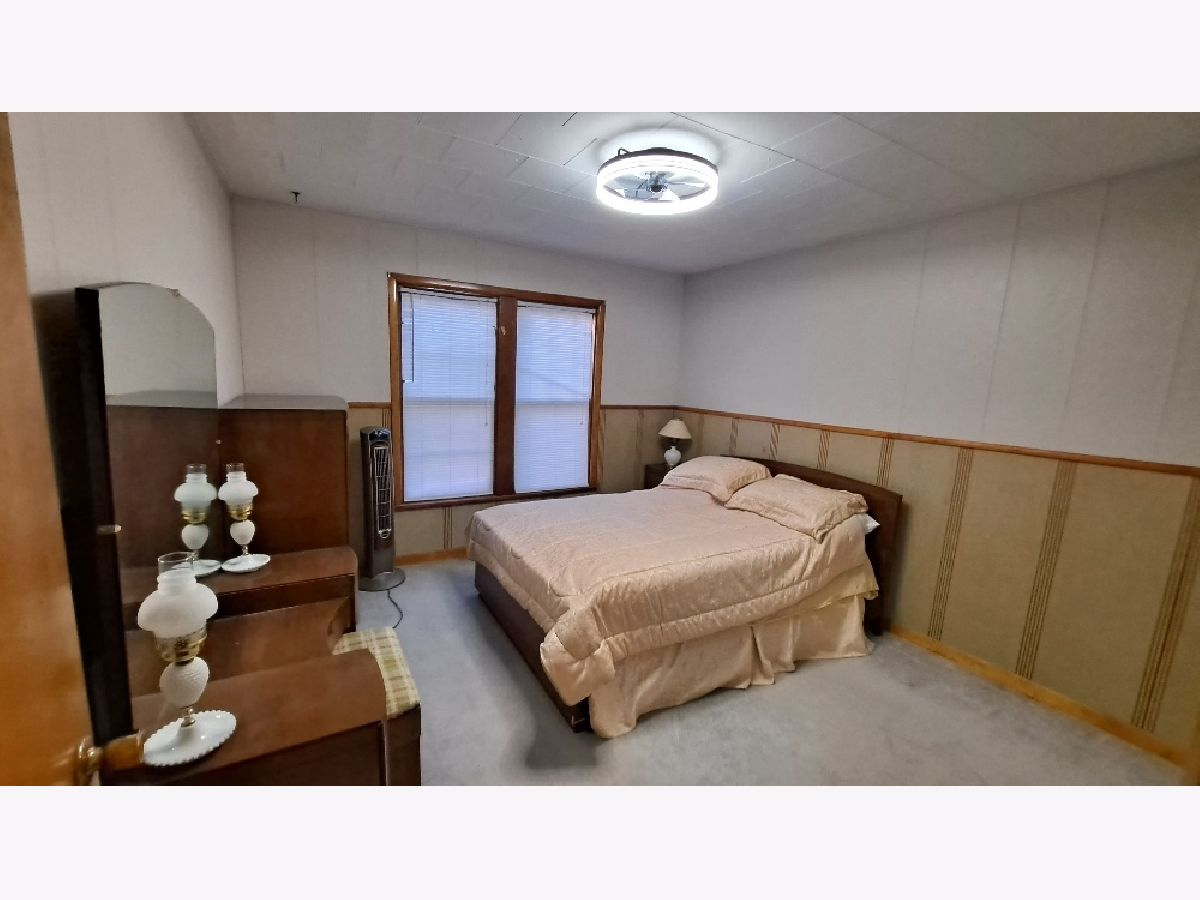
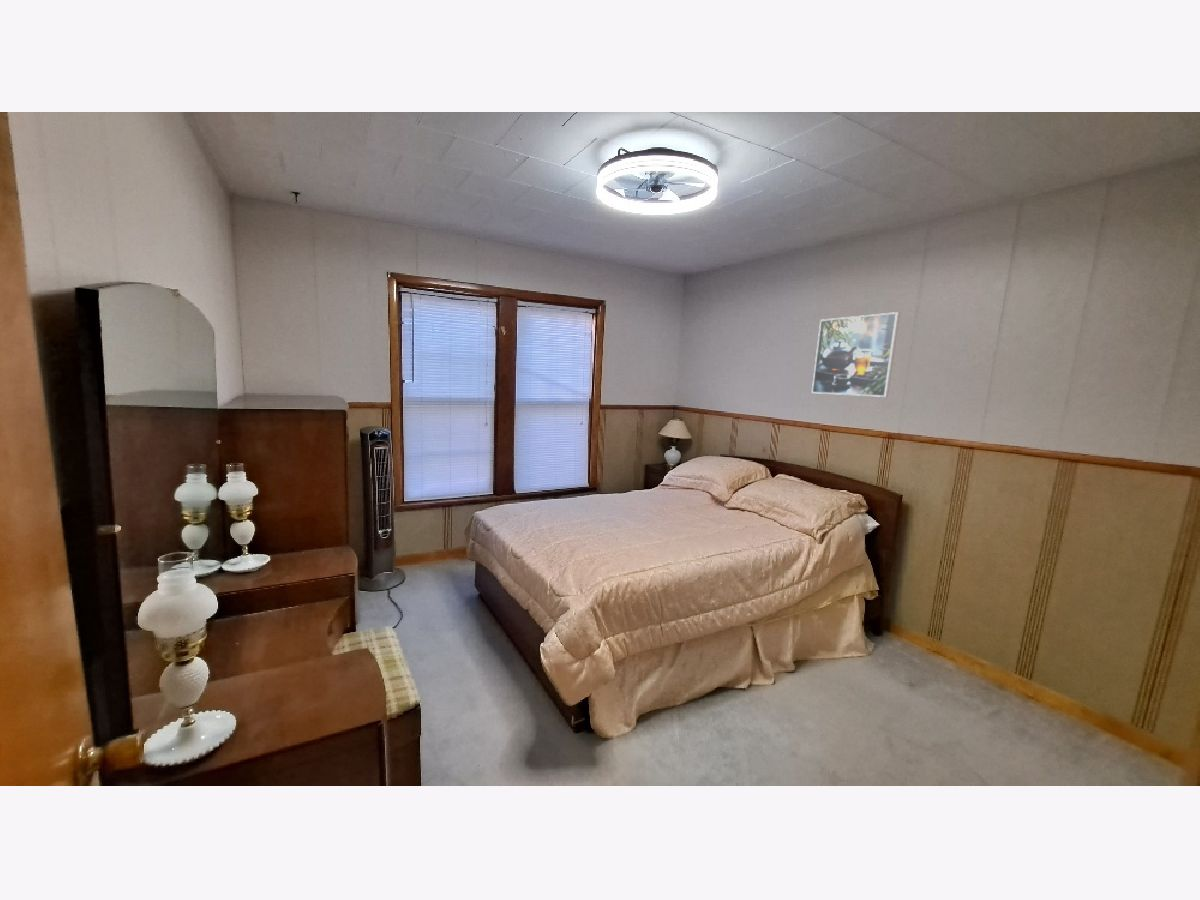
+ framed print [811,311,901,398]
